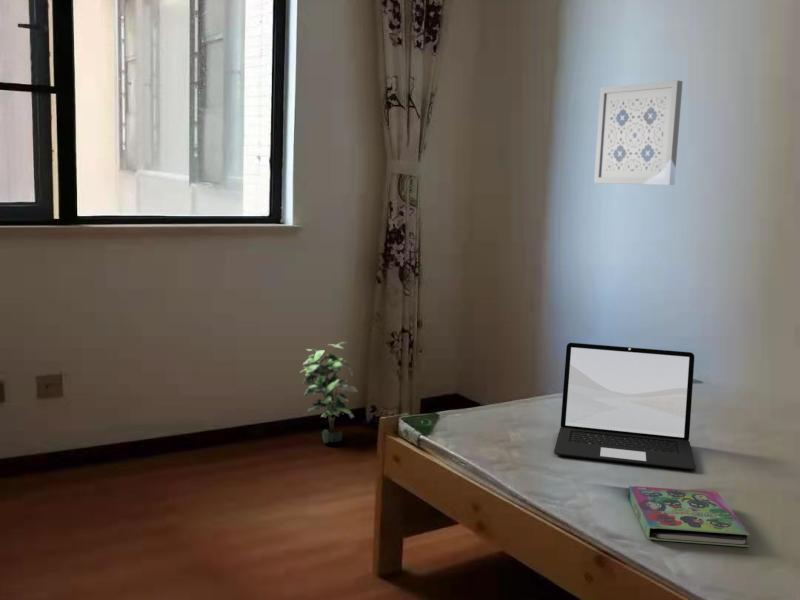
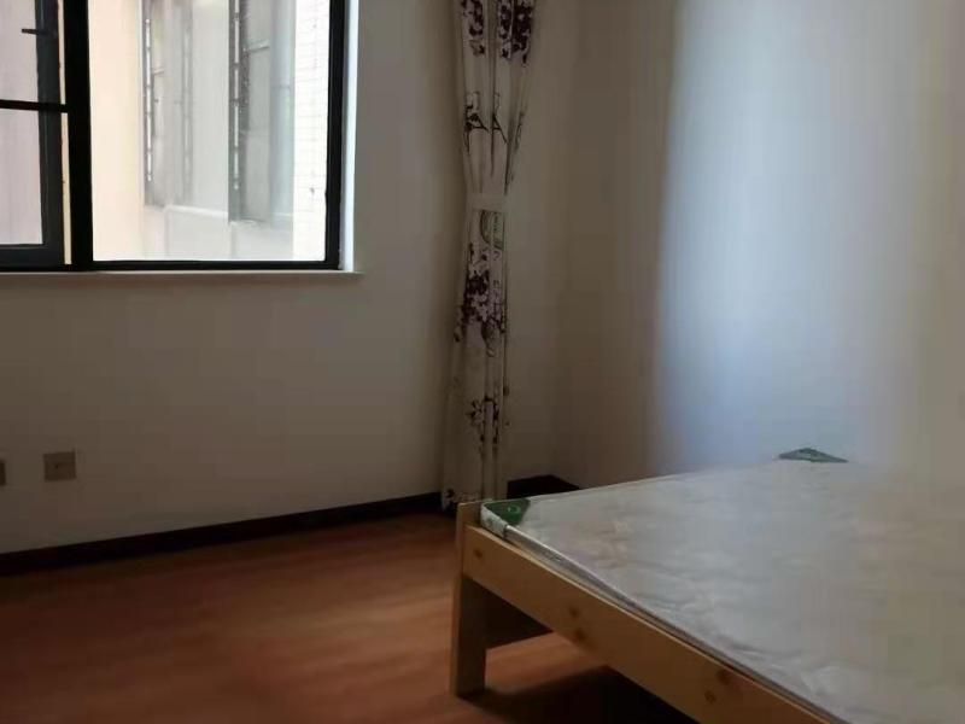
- potted plant [299,341,359,444]
- laptop [553,342,697,471]
- book [627,485,751,548]
- wall art [593,79,684,186]
